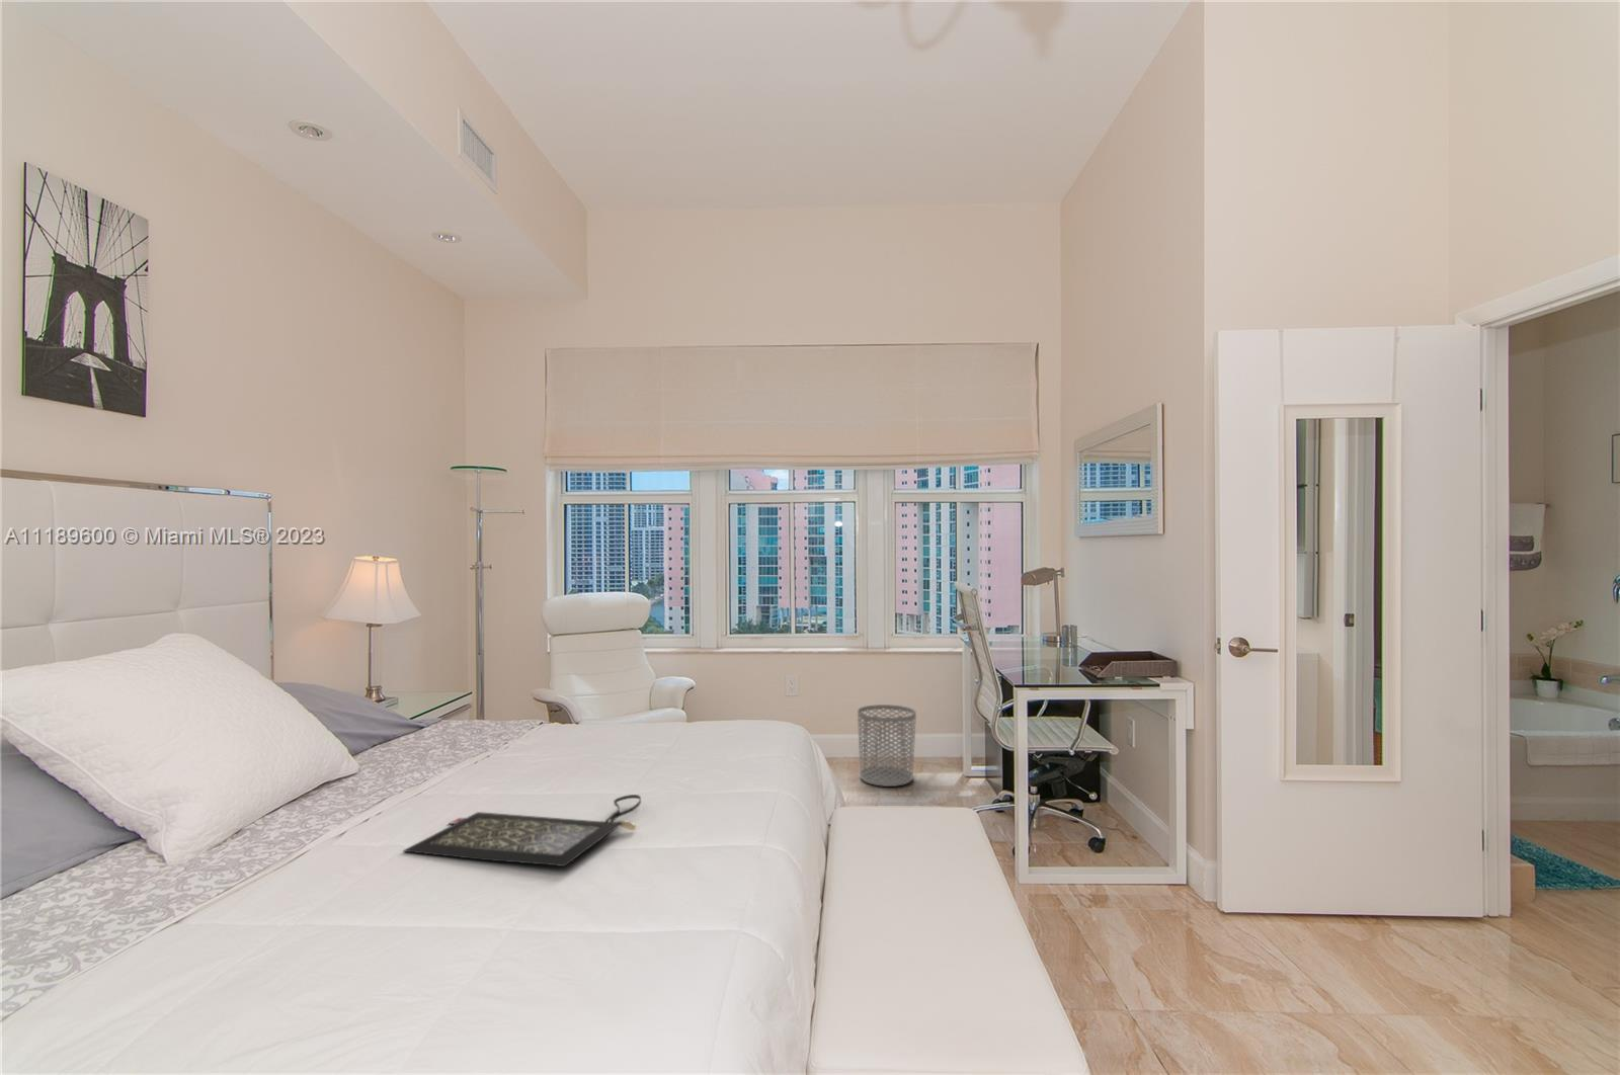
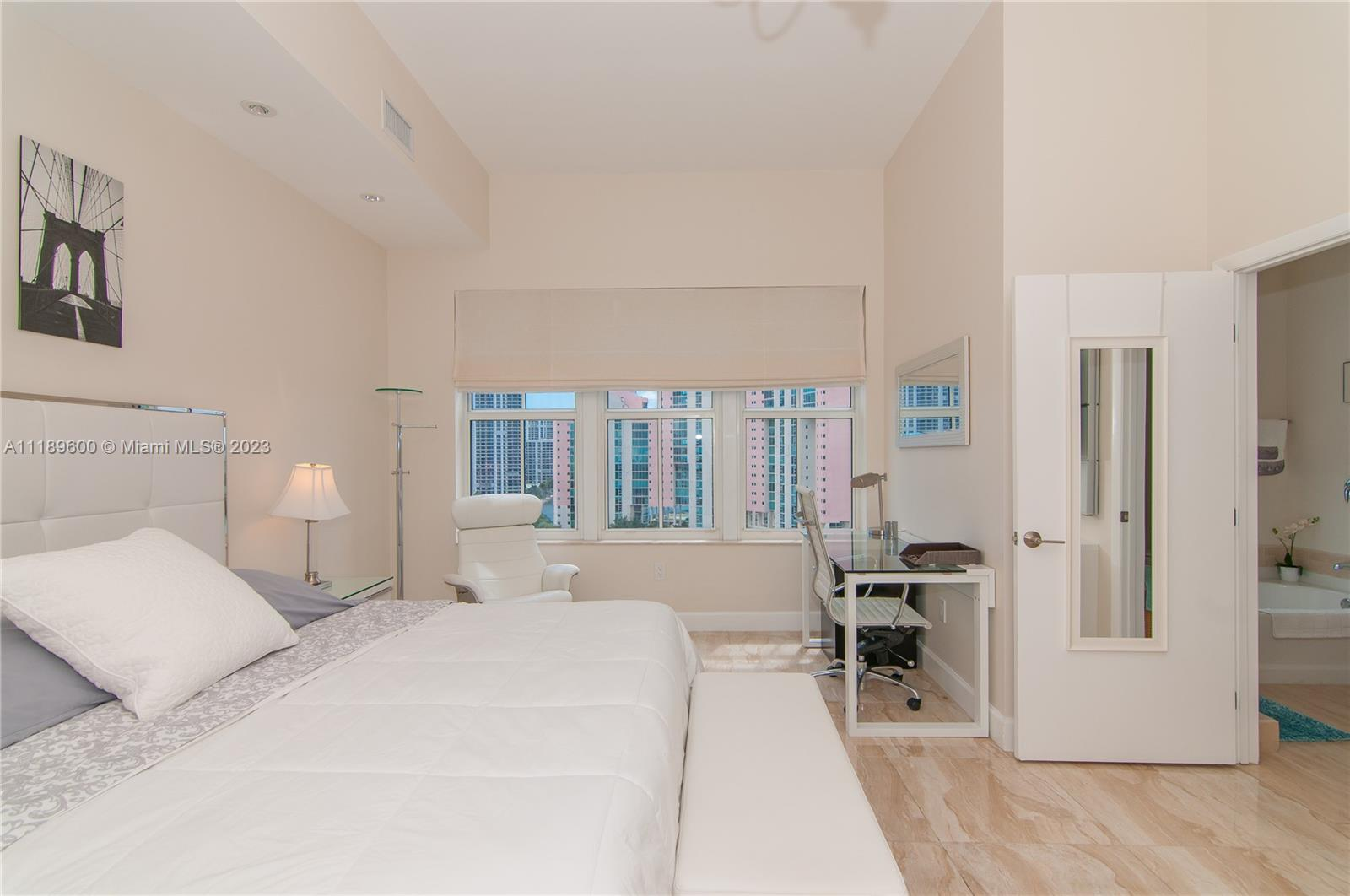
- waste bin [857,703,917,787]
- clutch bag [402,793,642,867]
